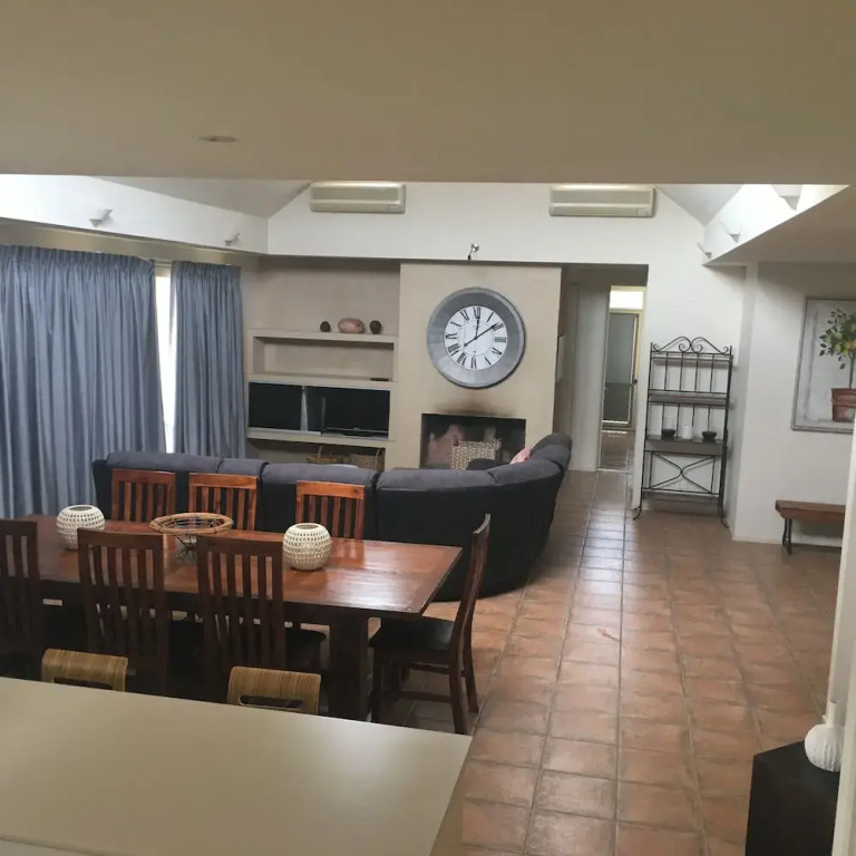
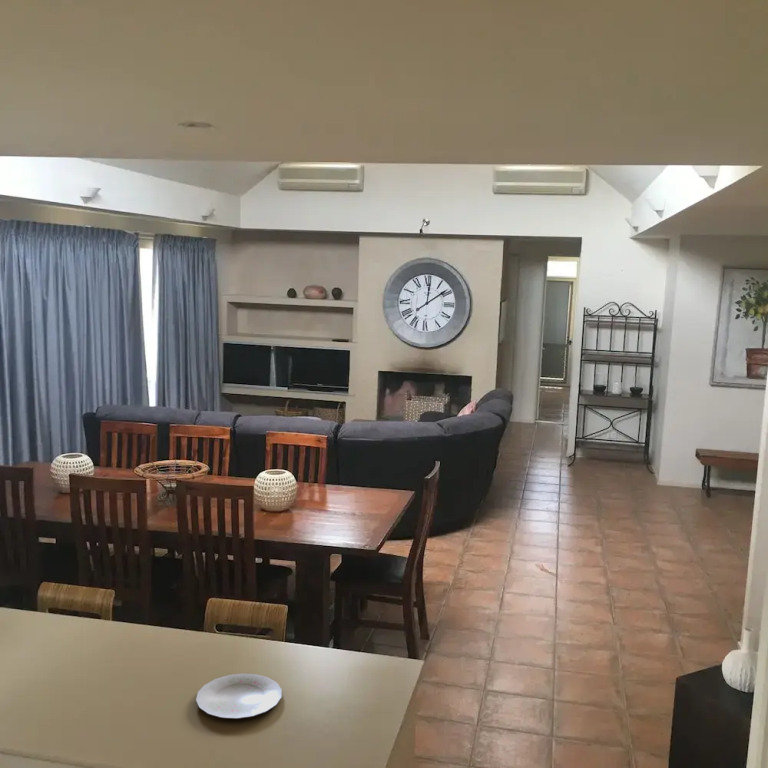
+ plate [195,673,283,720]
